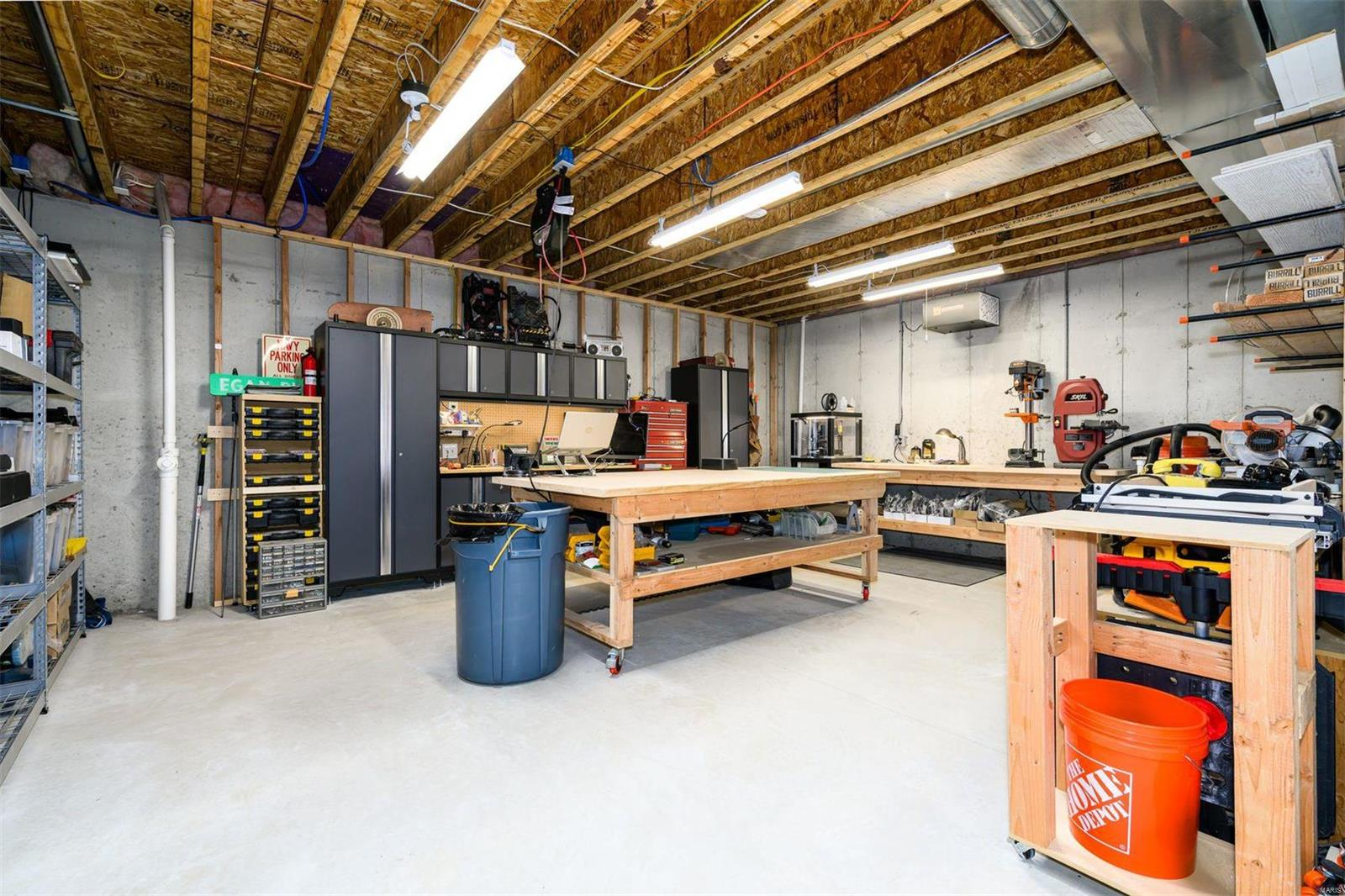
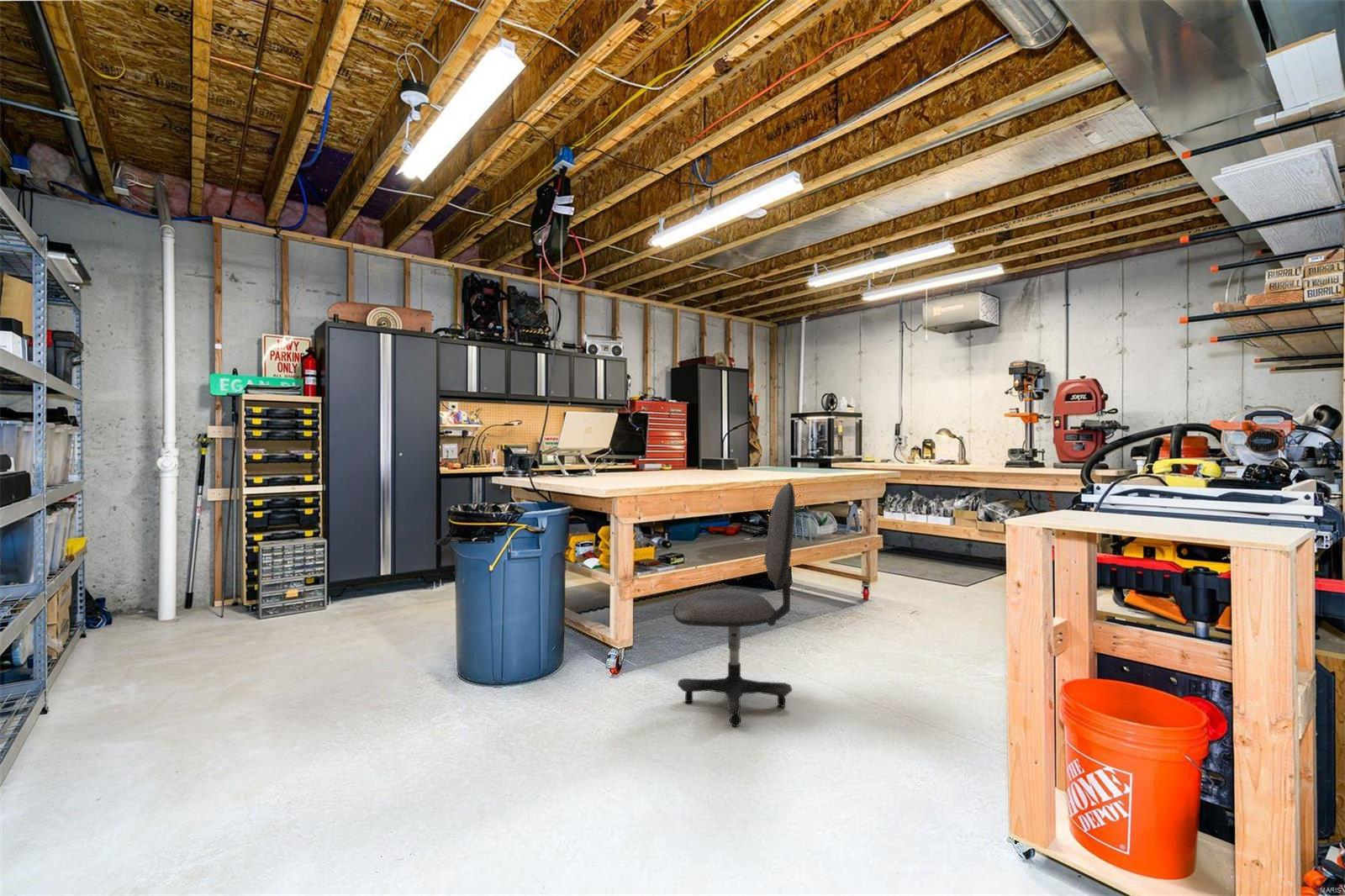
+ office chair [672,481,796,728]
